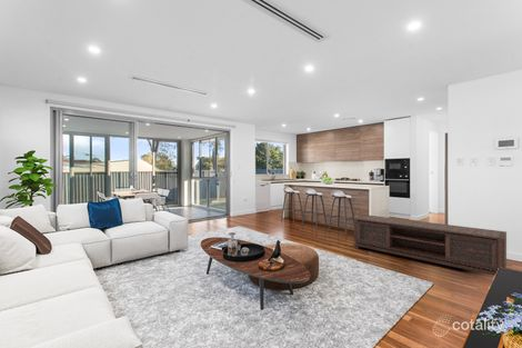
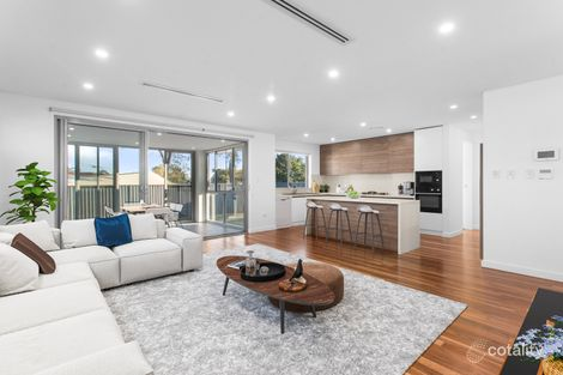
- media console [353,213,508,277]
